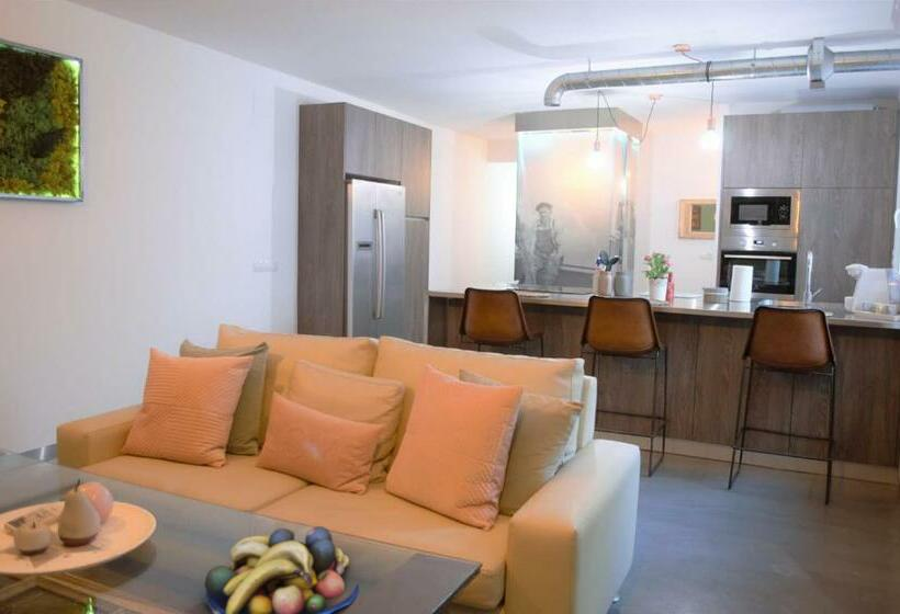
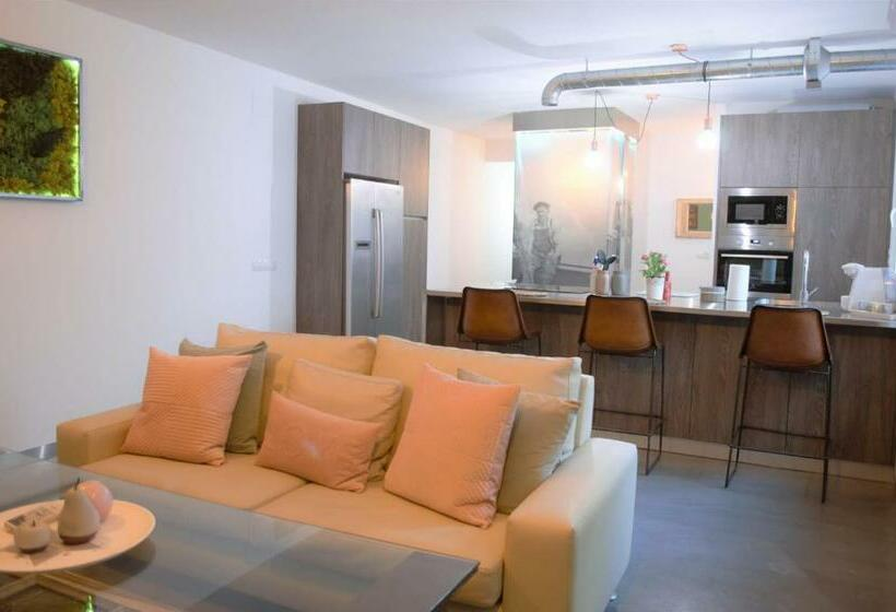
- fruit bowl [201,525,360,614]
